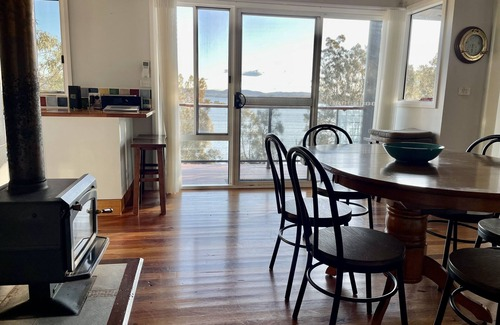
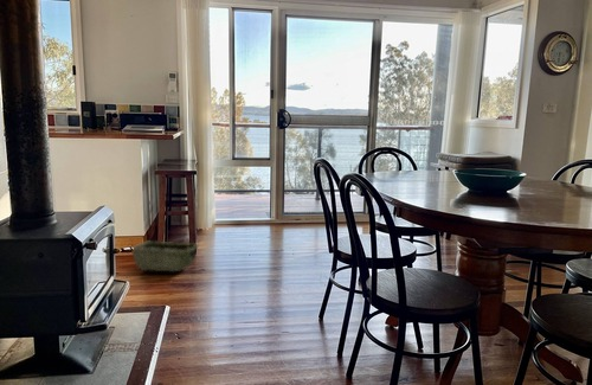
+ woven basket [130,240,200,272]
